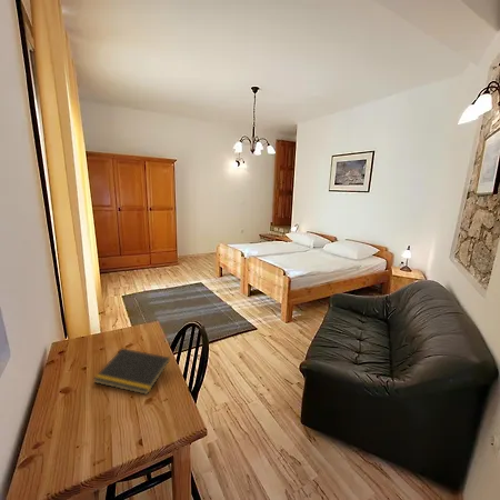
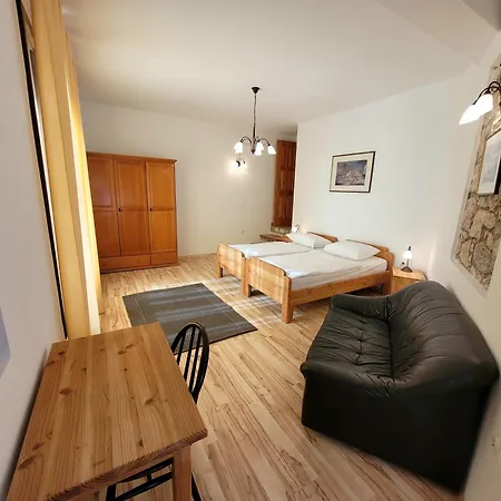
- notepad [92,348,171,396]
